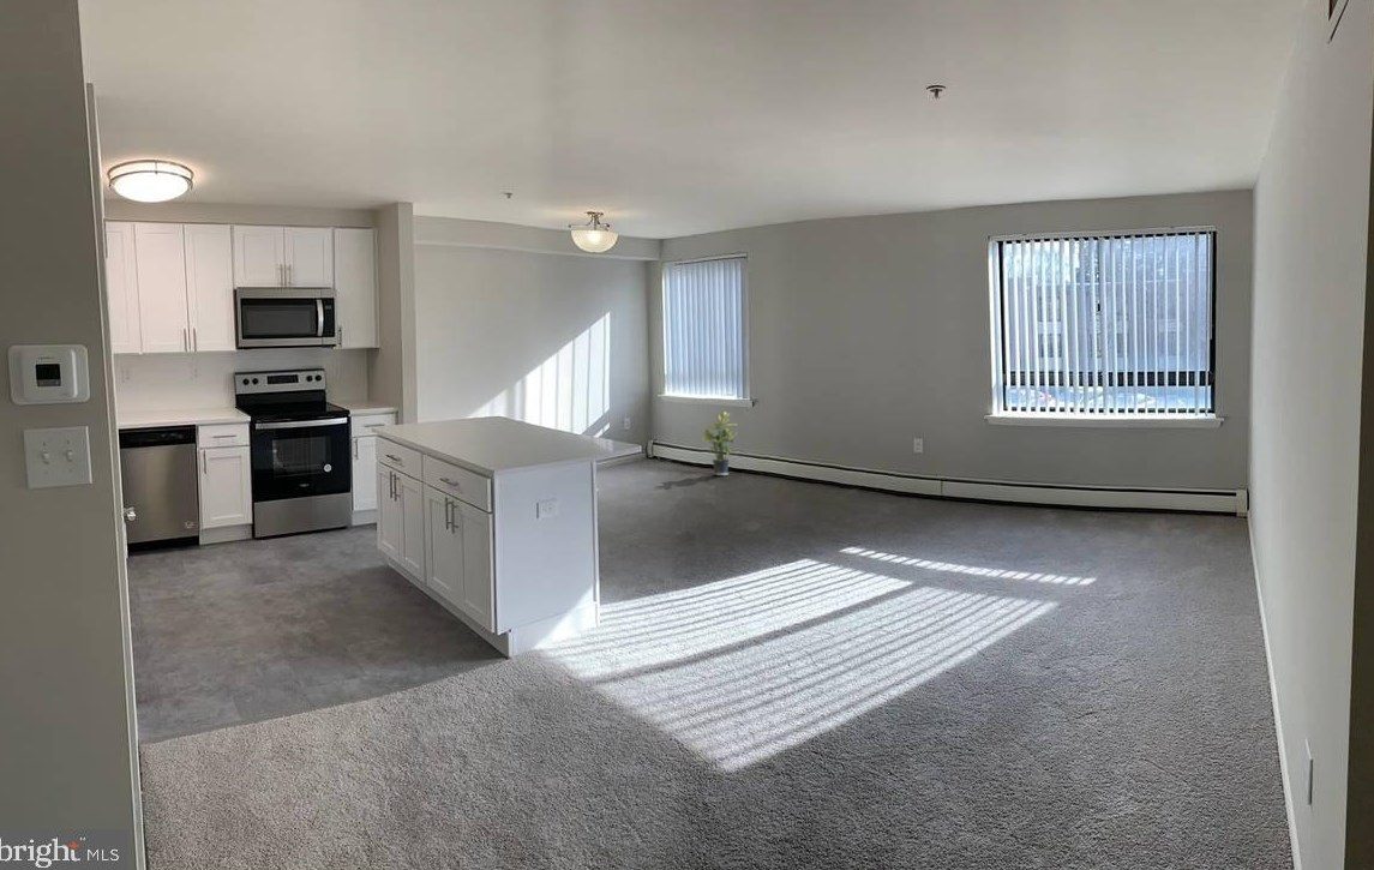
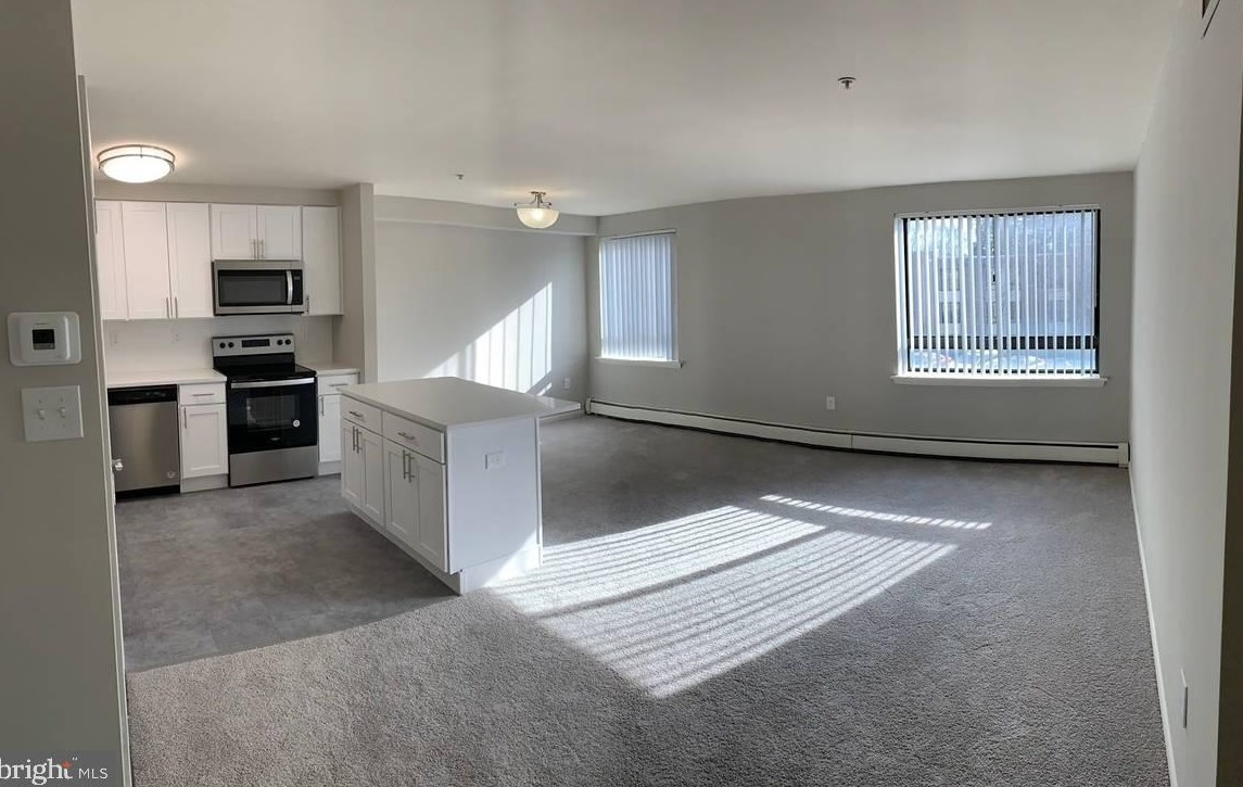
- potted plant [701,410,738,476]
